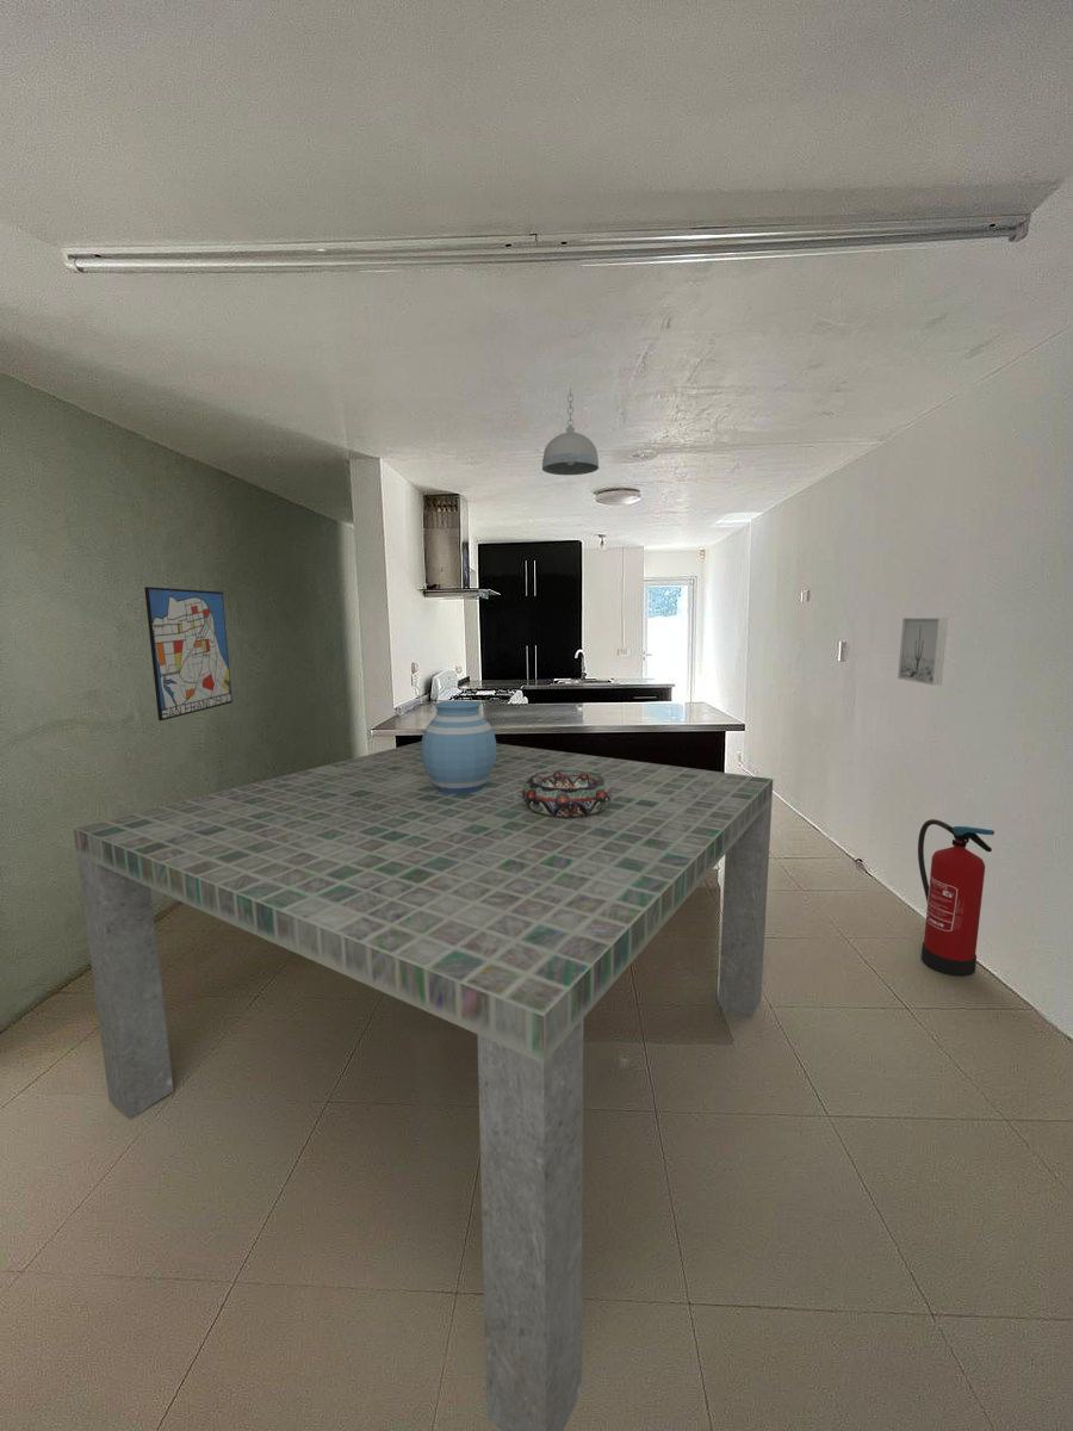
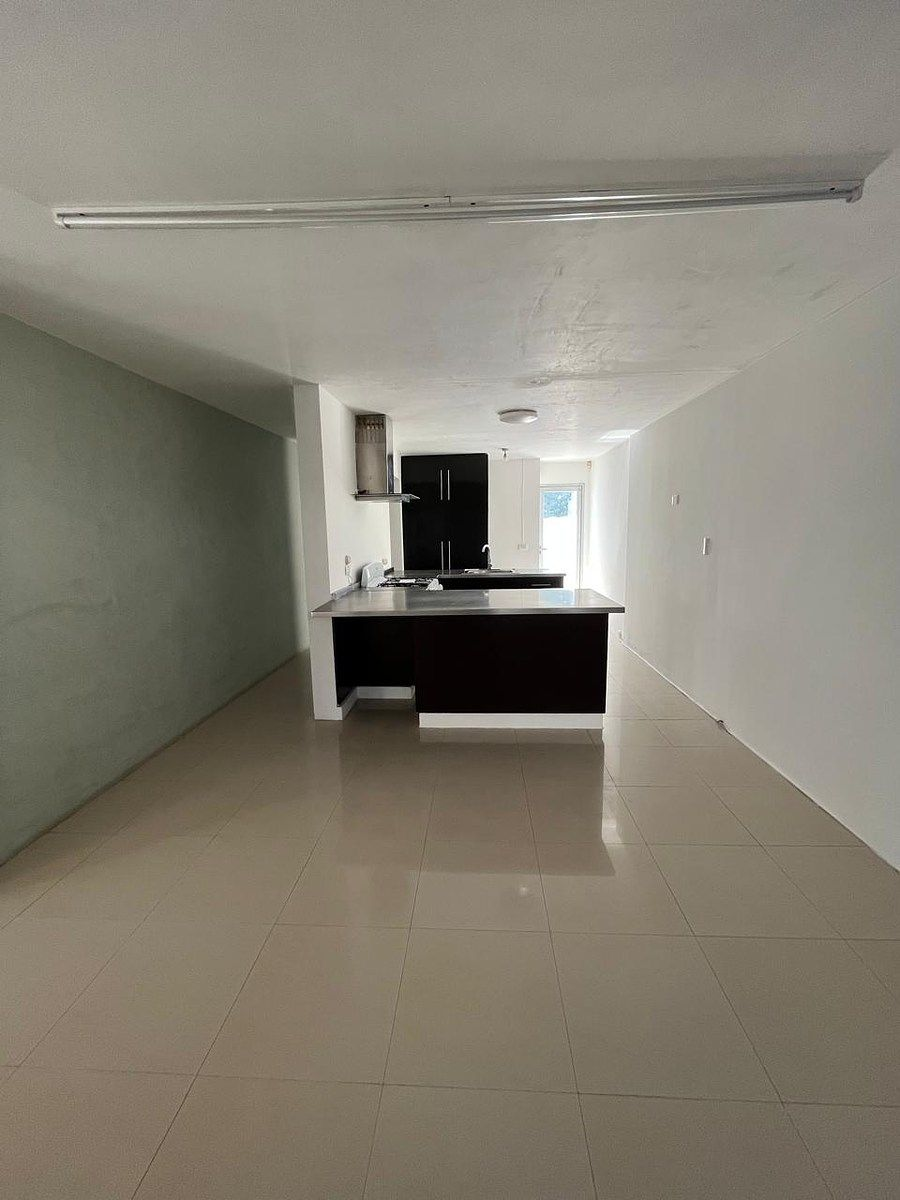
- dining table [73,741,775,1431]
- decorative bowl [522,770,612,817]
- wall art [143,586,234,721]
- wall art [897,617,949,686]
- vase [421,699,497,794]
- pendant light [541,388,600,476]
- fire extinguisher [917,818,996,978]
